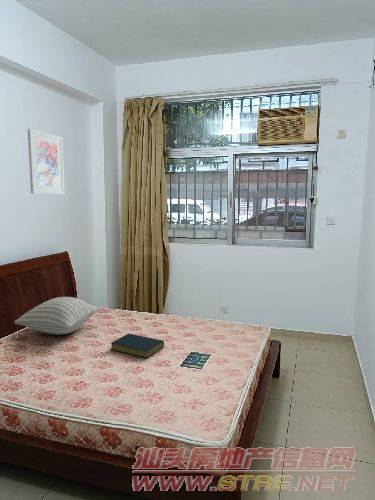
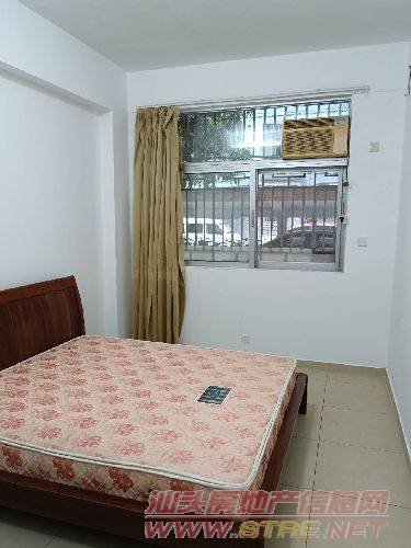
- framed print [26,128,65,195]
- pillow [14,296,101,336]
- hardback book [109,332,165,360]
